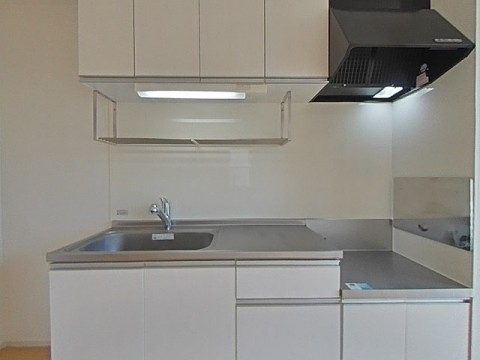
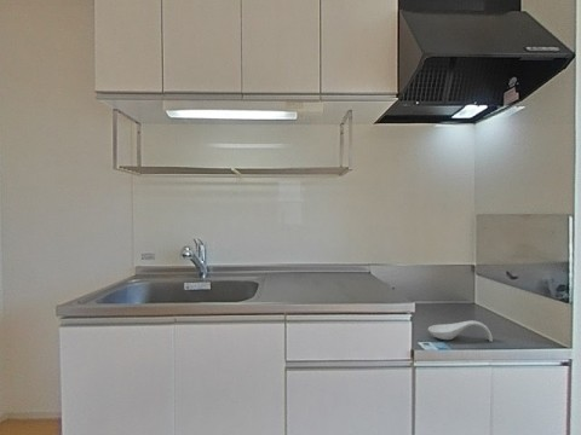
+ spoon rest [427,319,494,343]
